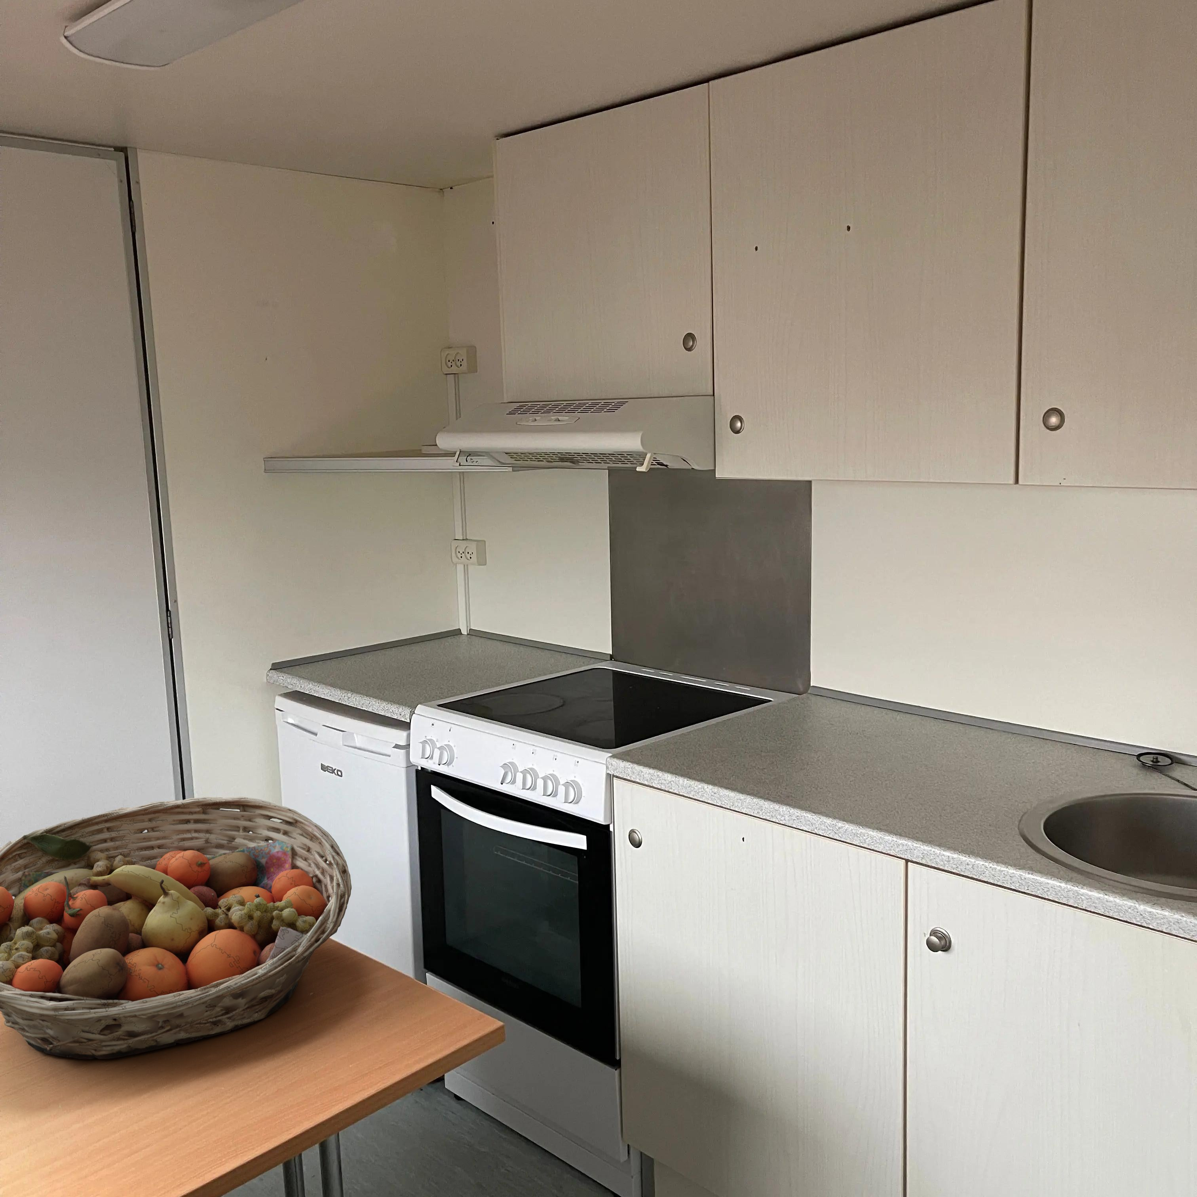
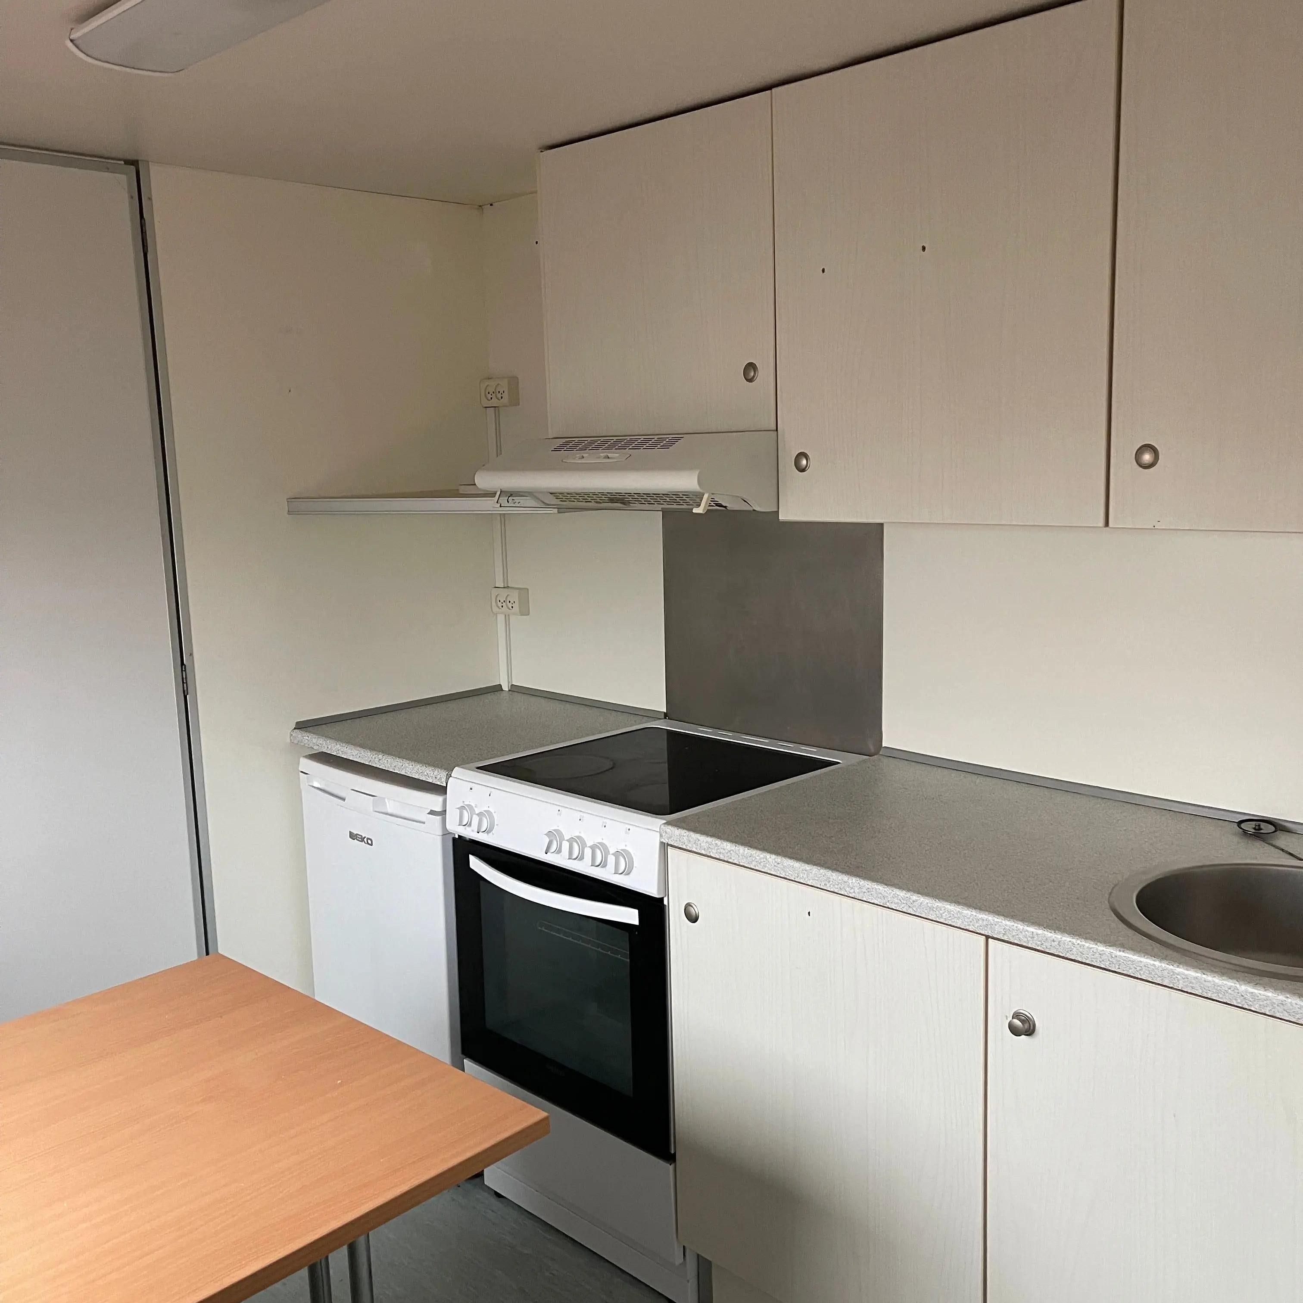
- fruit basket [0,797,352,1060]
